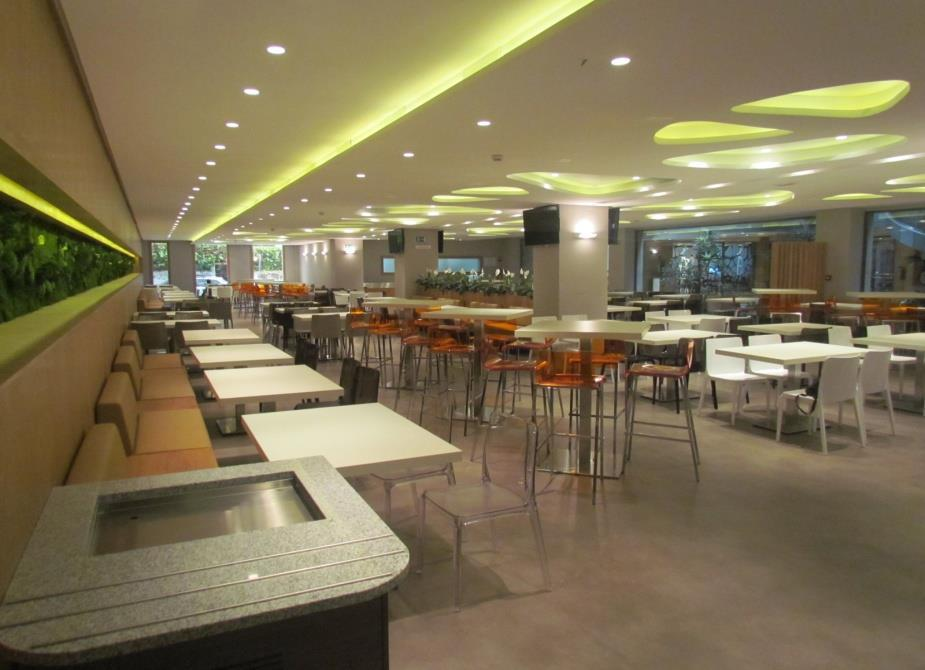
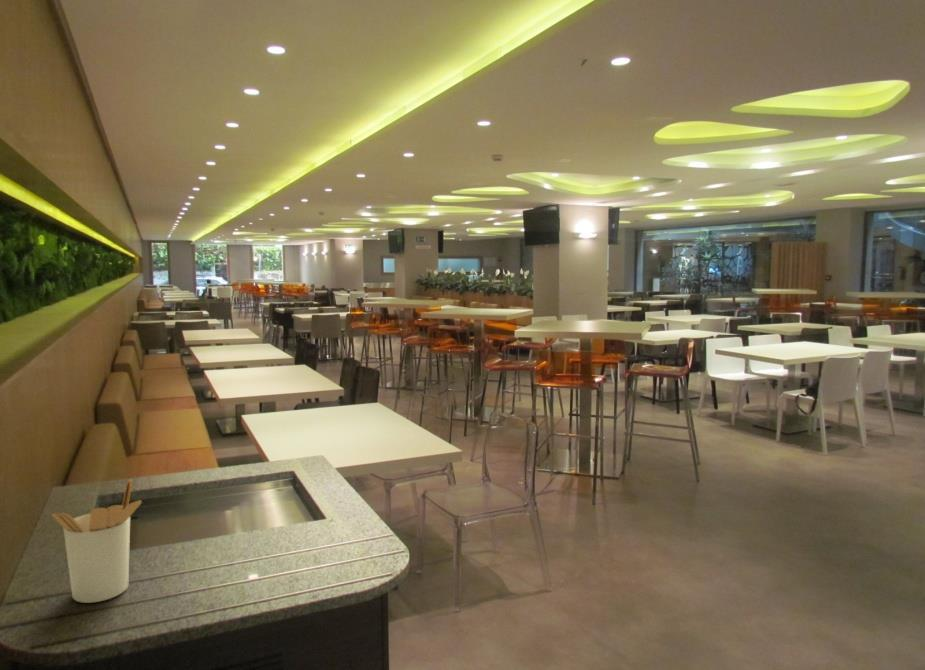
+ utensil holder [51,479,143,604]
